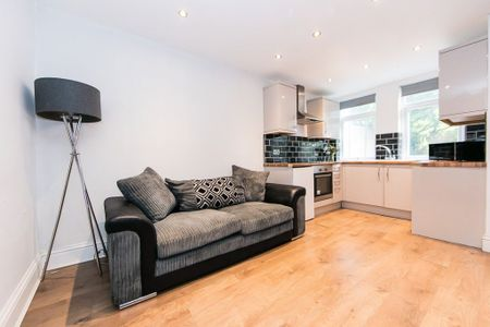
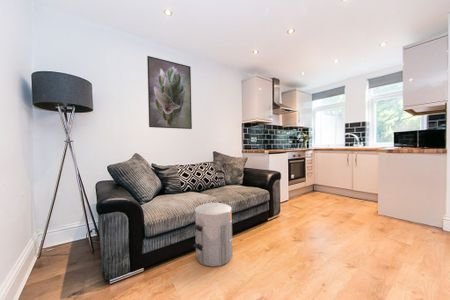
+ waste bin [192,200,234,268]
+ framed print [146,55,193,130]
